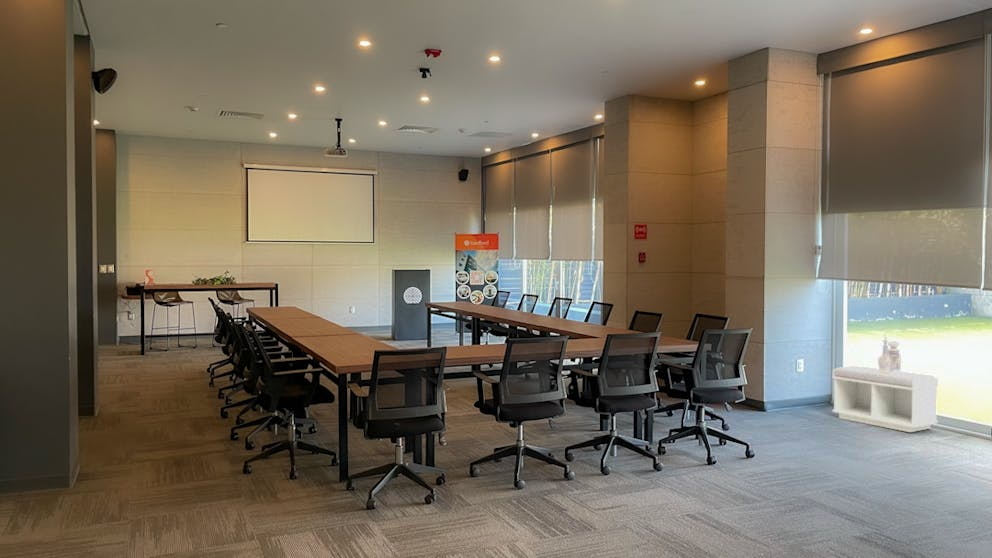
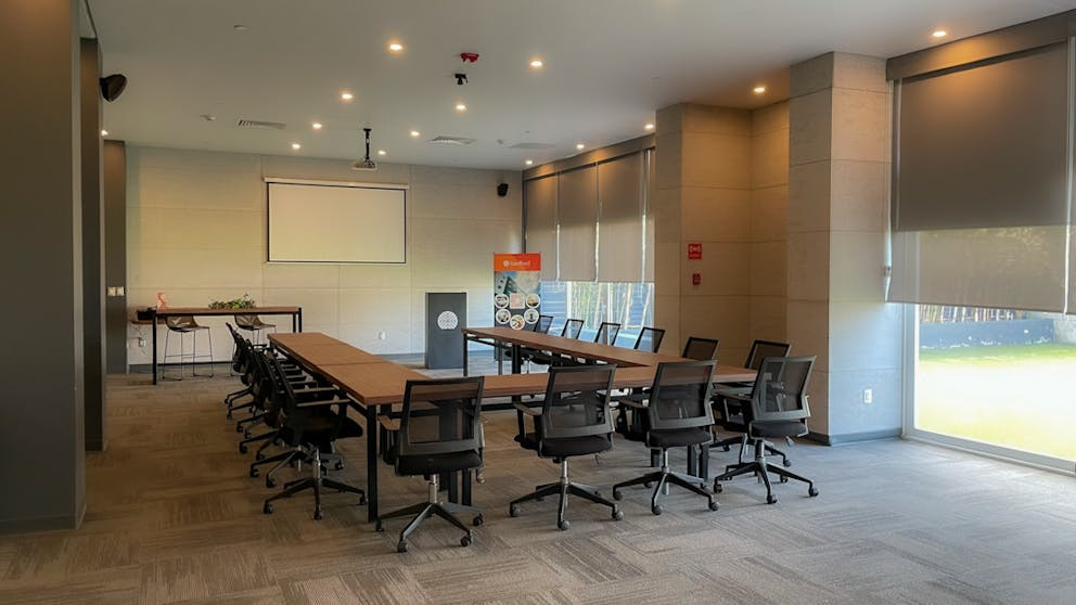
- decorative vase [877,331,902,373]
- bench [831,365,939,433]
